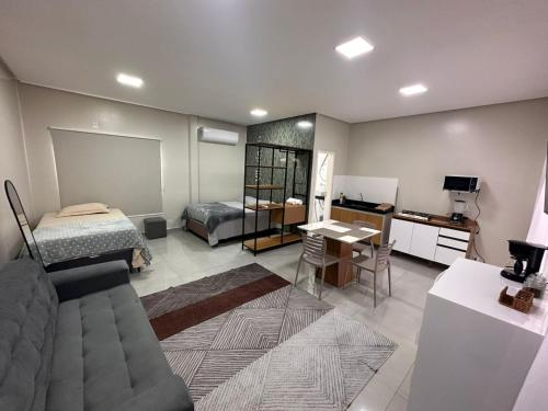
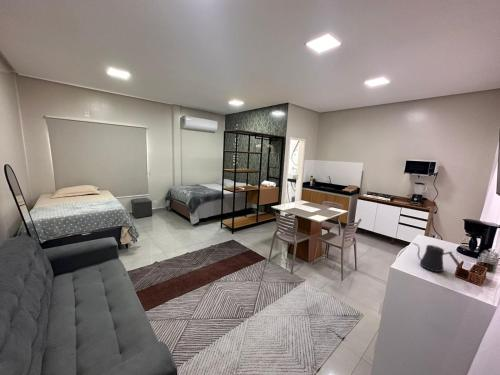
+ kettle [411,242,463,273]
